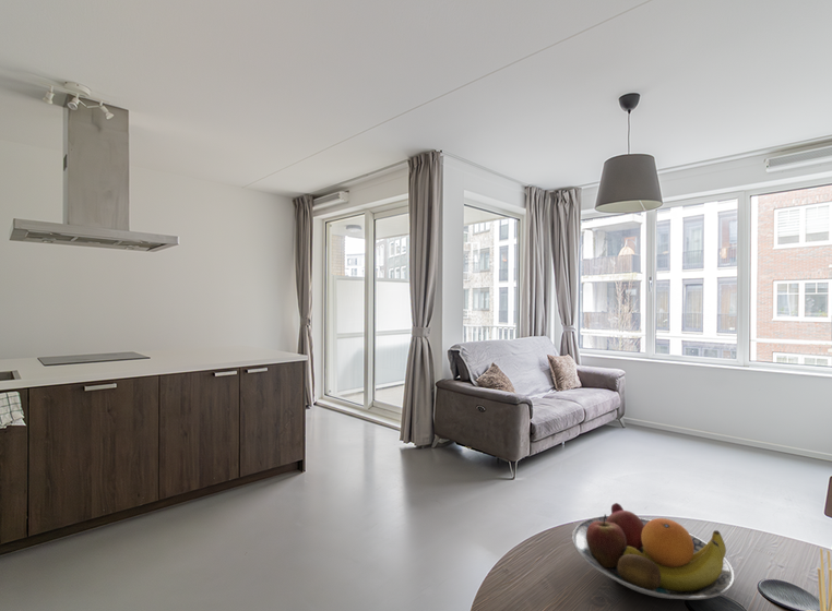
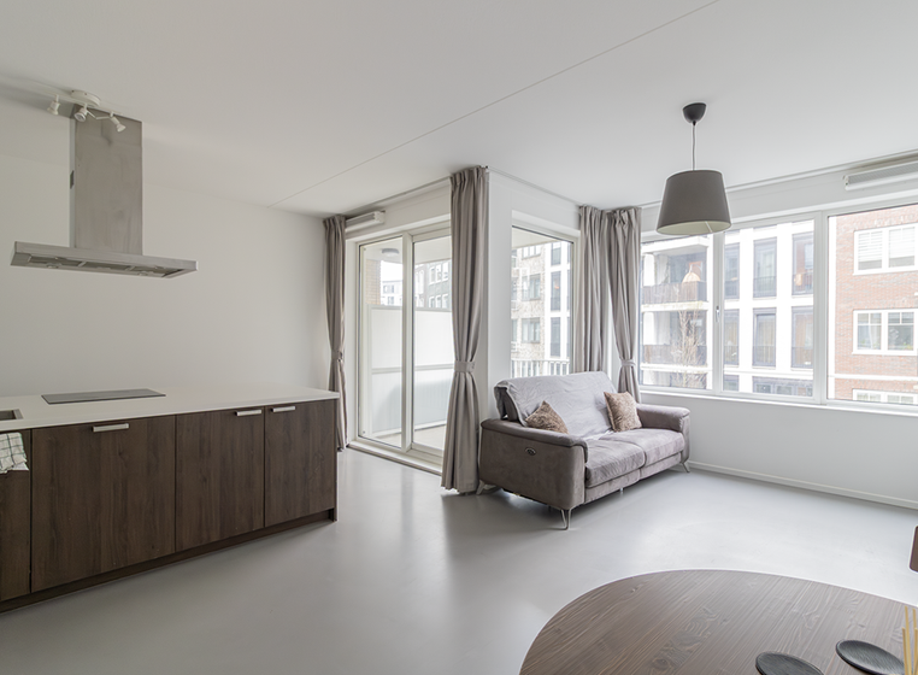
- fruit bowl [571,502,736,600]
